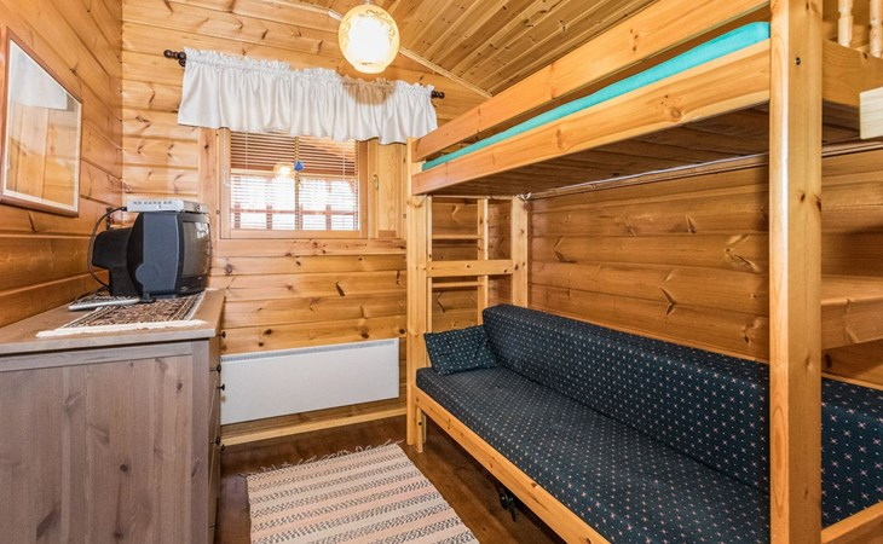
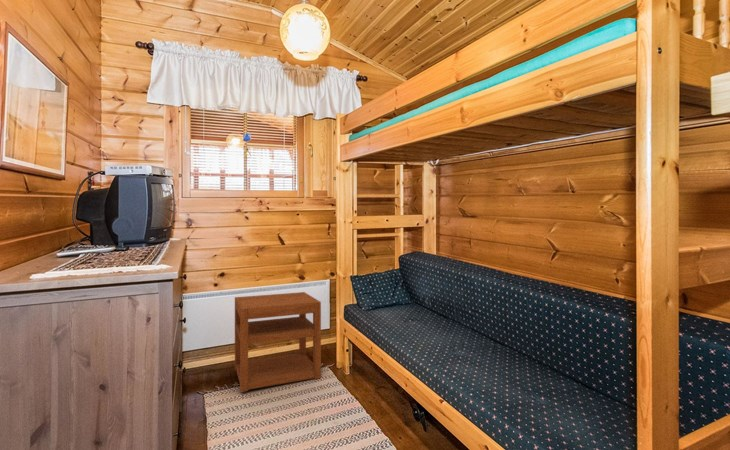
+ nightstand [234,291,322,393]
